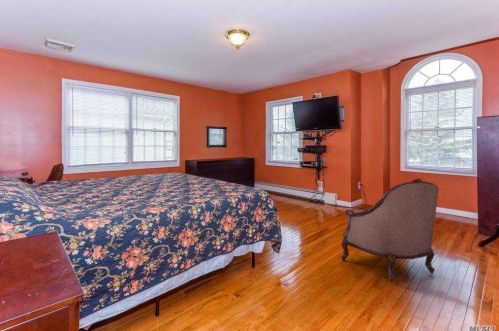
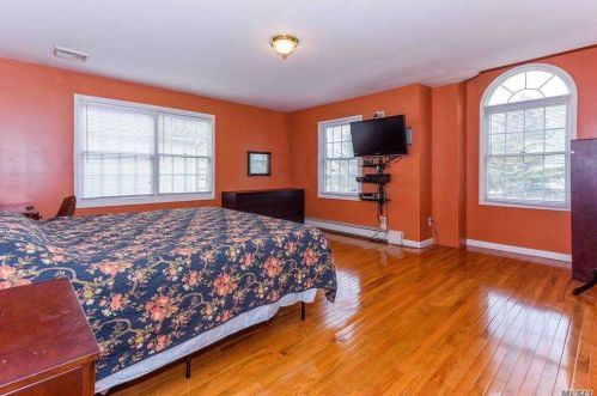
- armchair [340,177,440,282]
